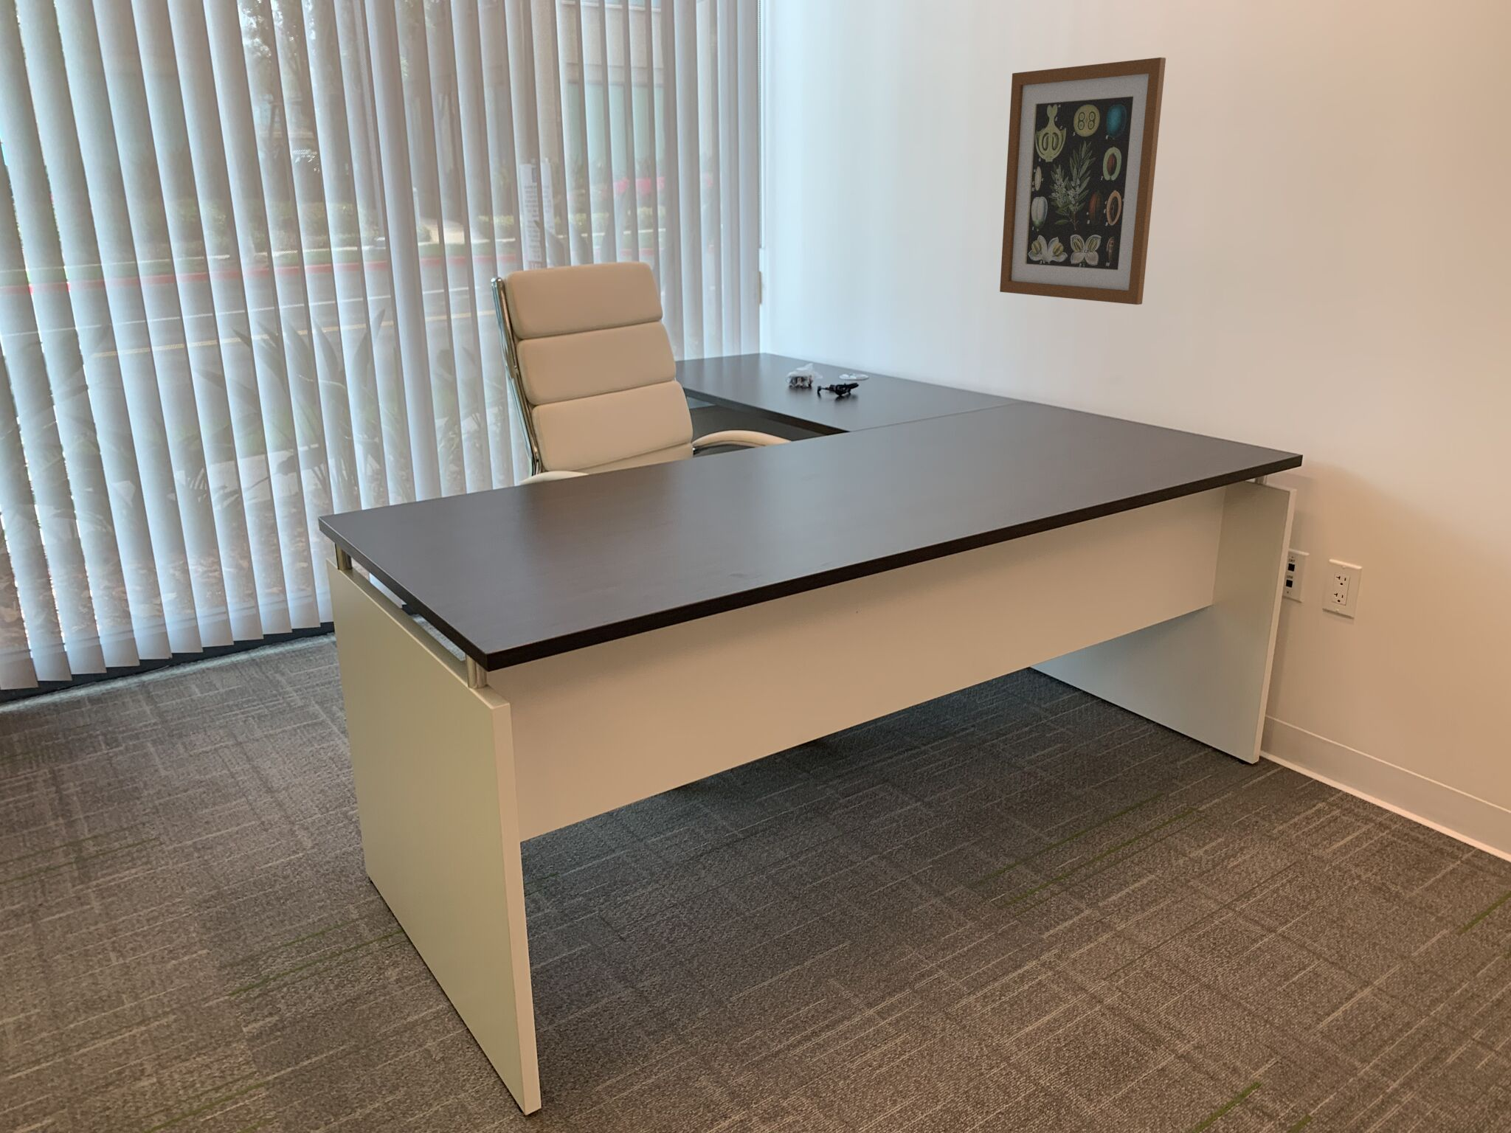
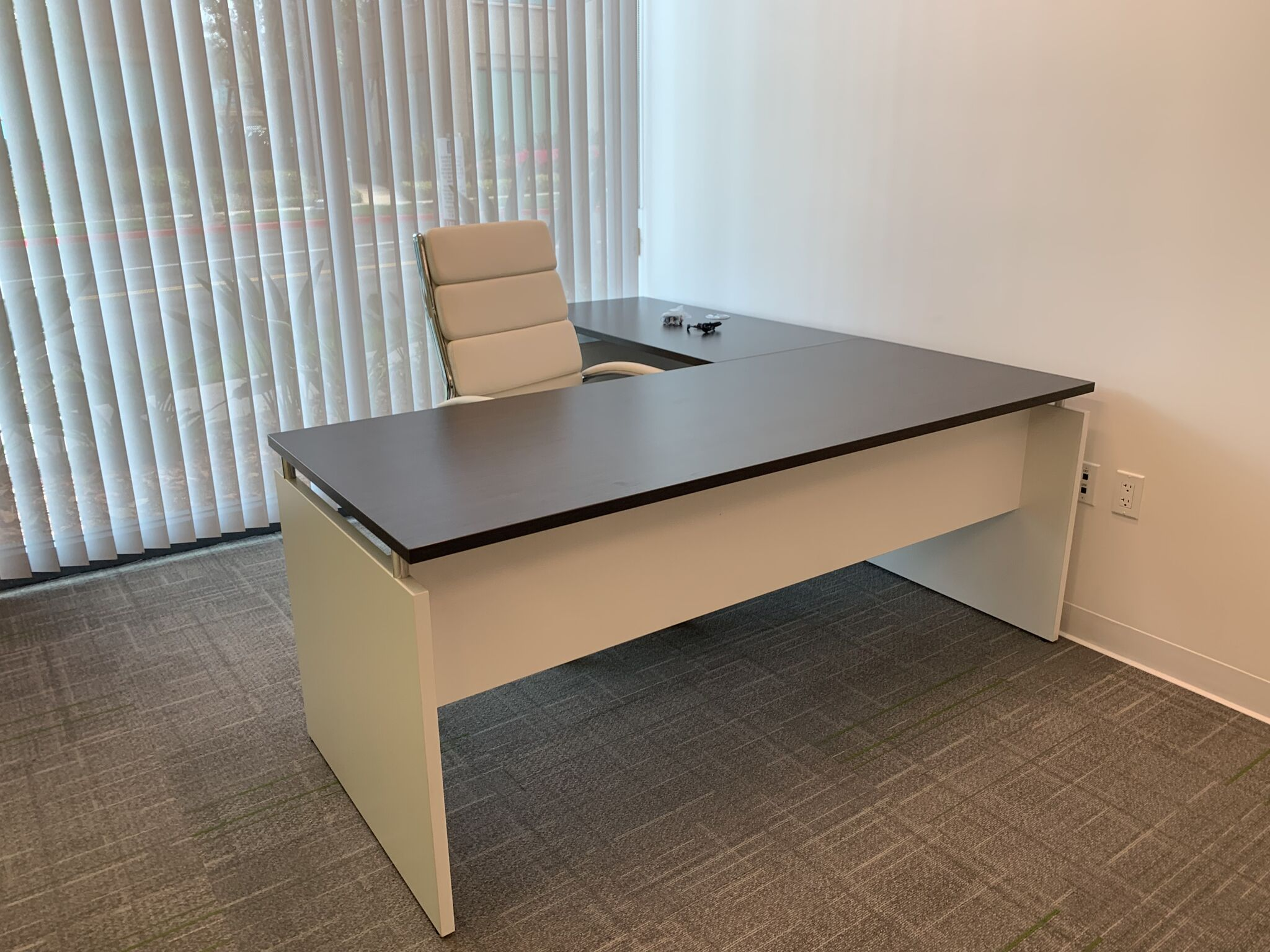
- wall art [999,57,1166,306]
